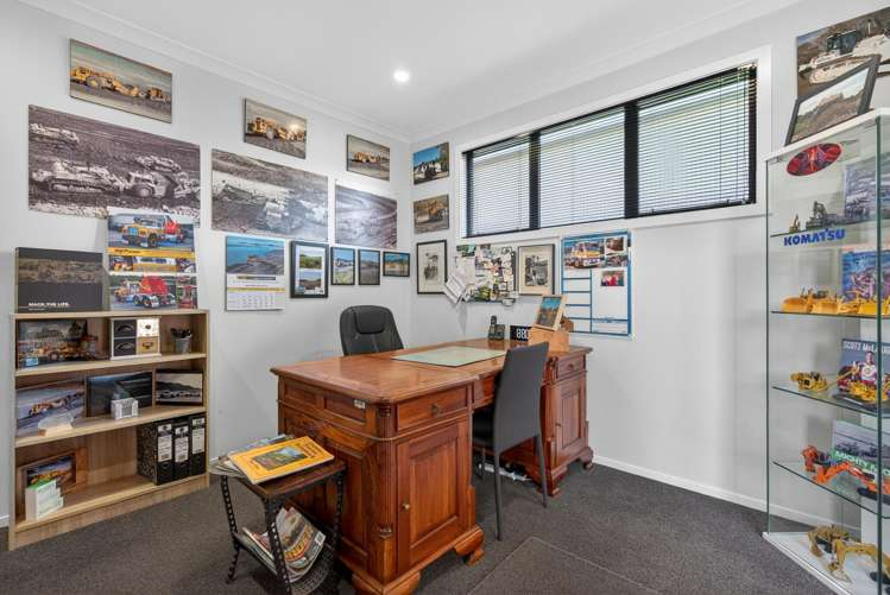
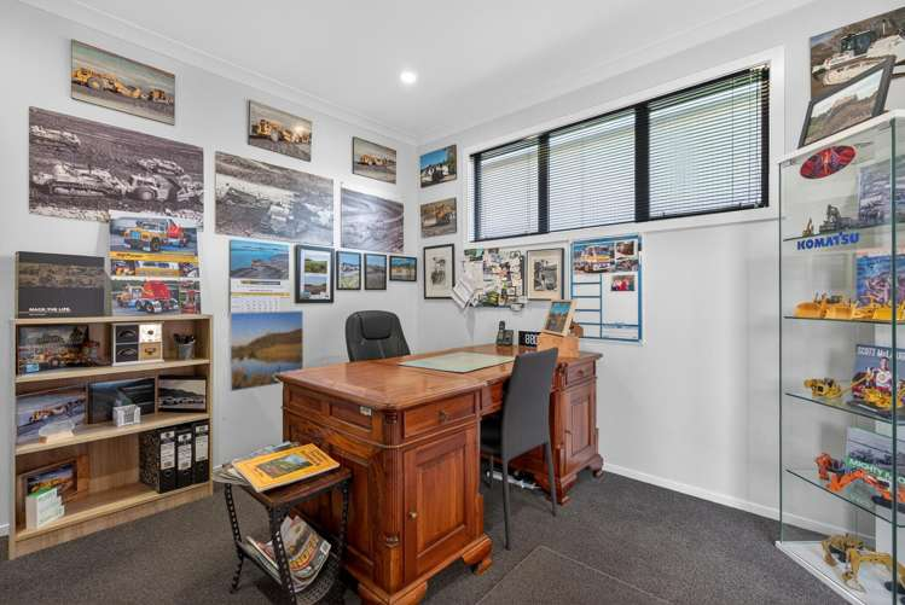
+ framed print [227,309,304,392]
